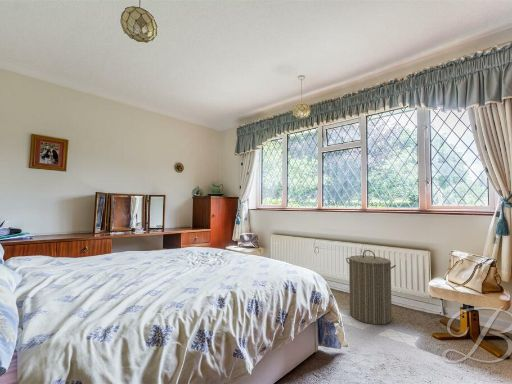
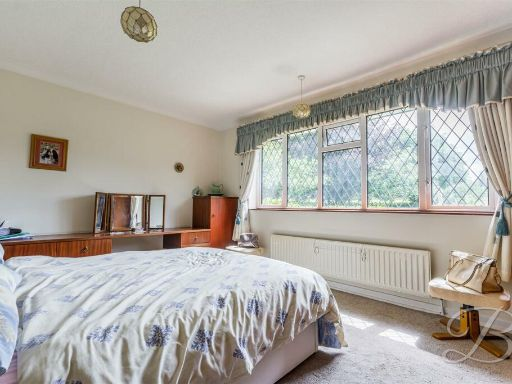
- laundry hamper [345,249,397,326]
